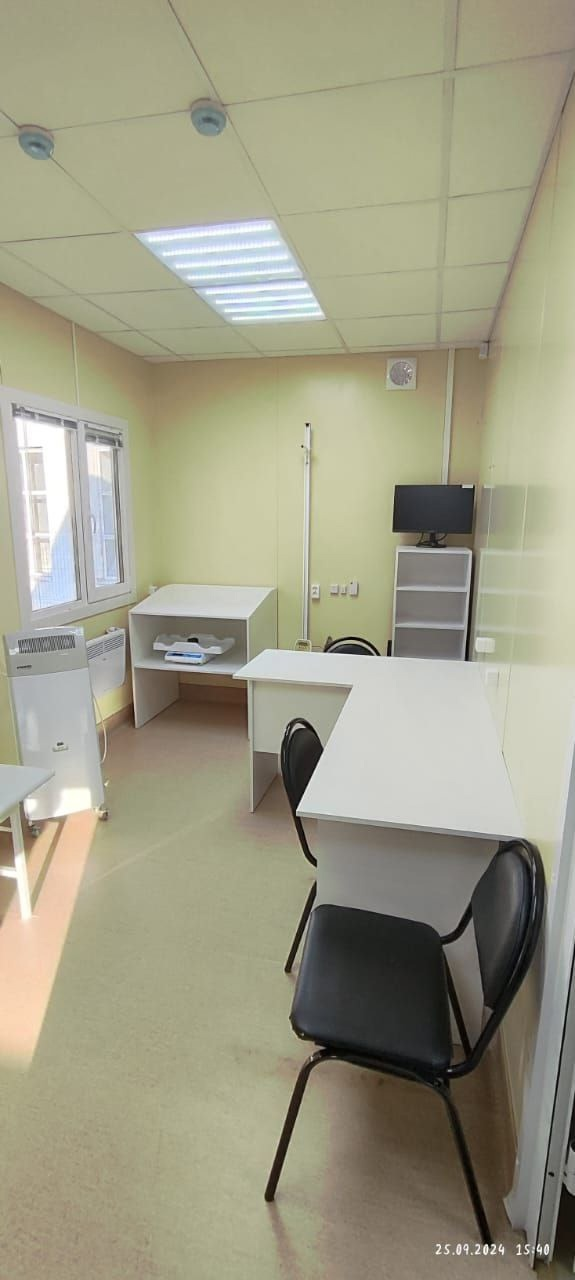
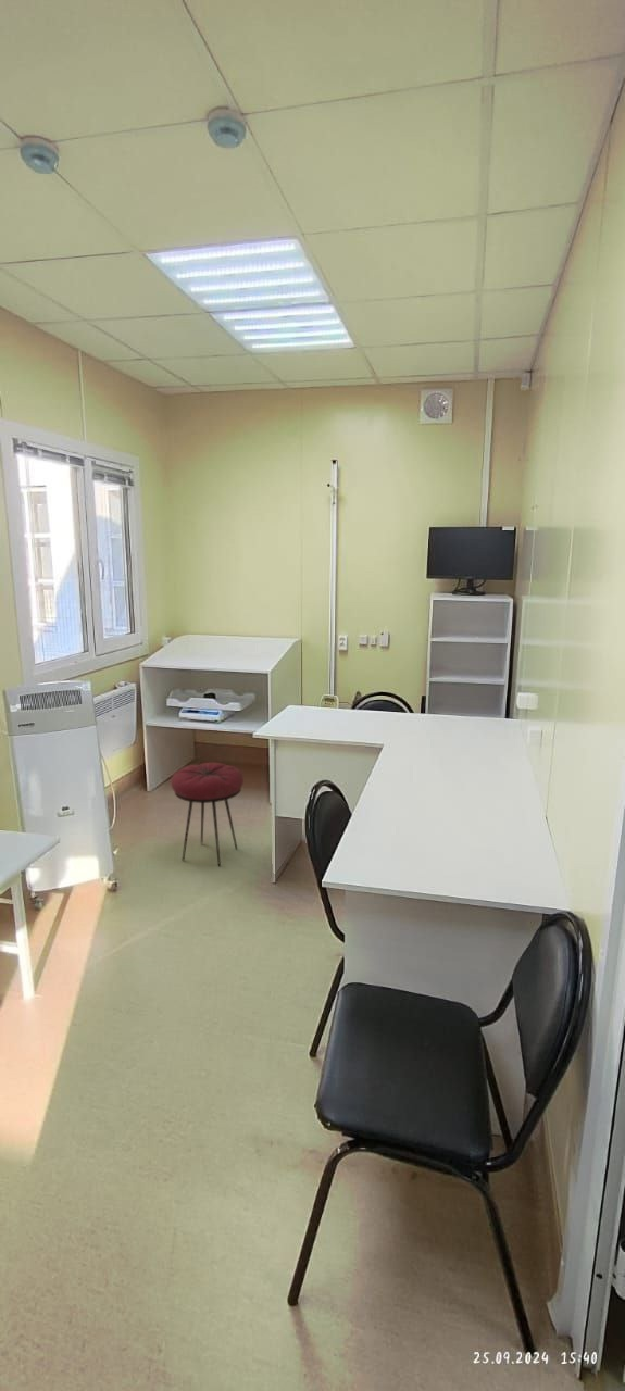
+ stool [170,762,245,867]
